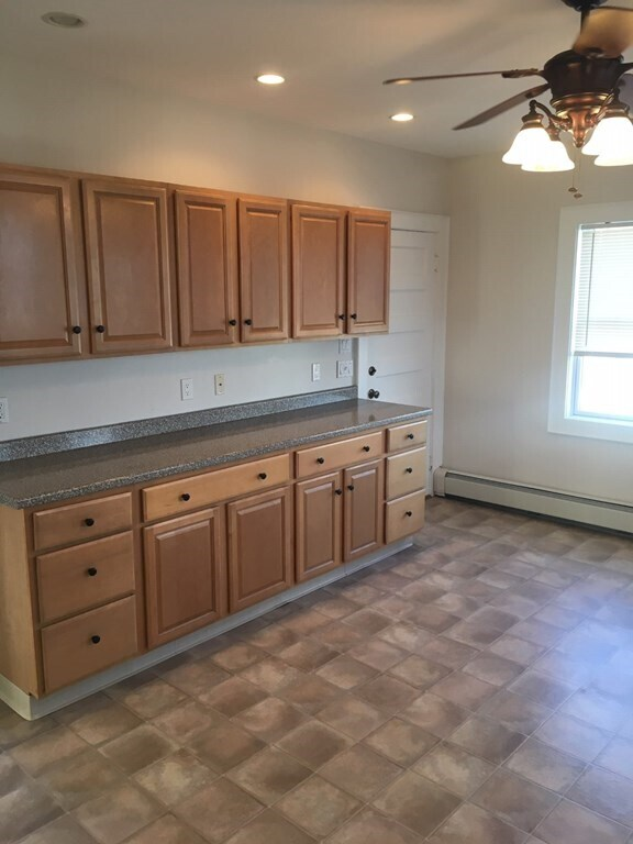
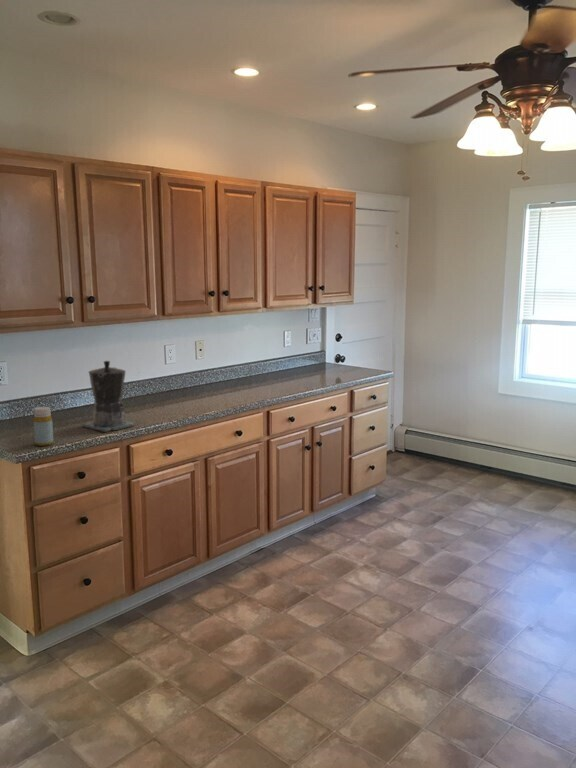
+ coffee maker [81,360,137,433]
+ bottle [33,406,54,447]
